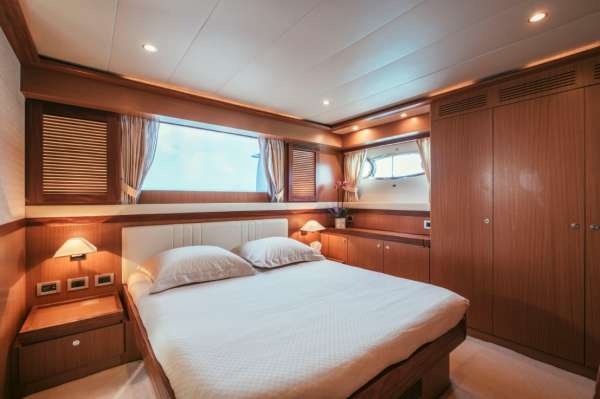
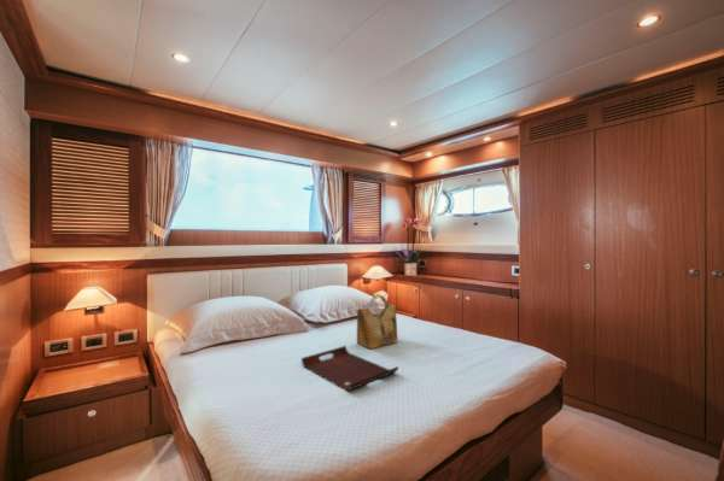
+ serving tray [300,345,399,392]
+ grocery bag [356,293,398,350]
